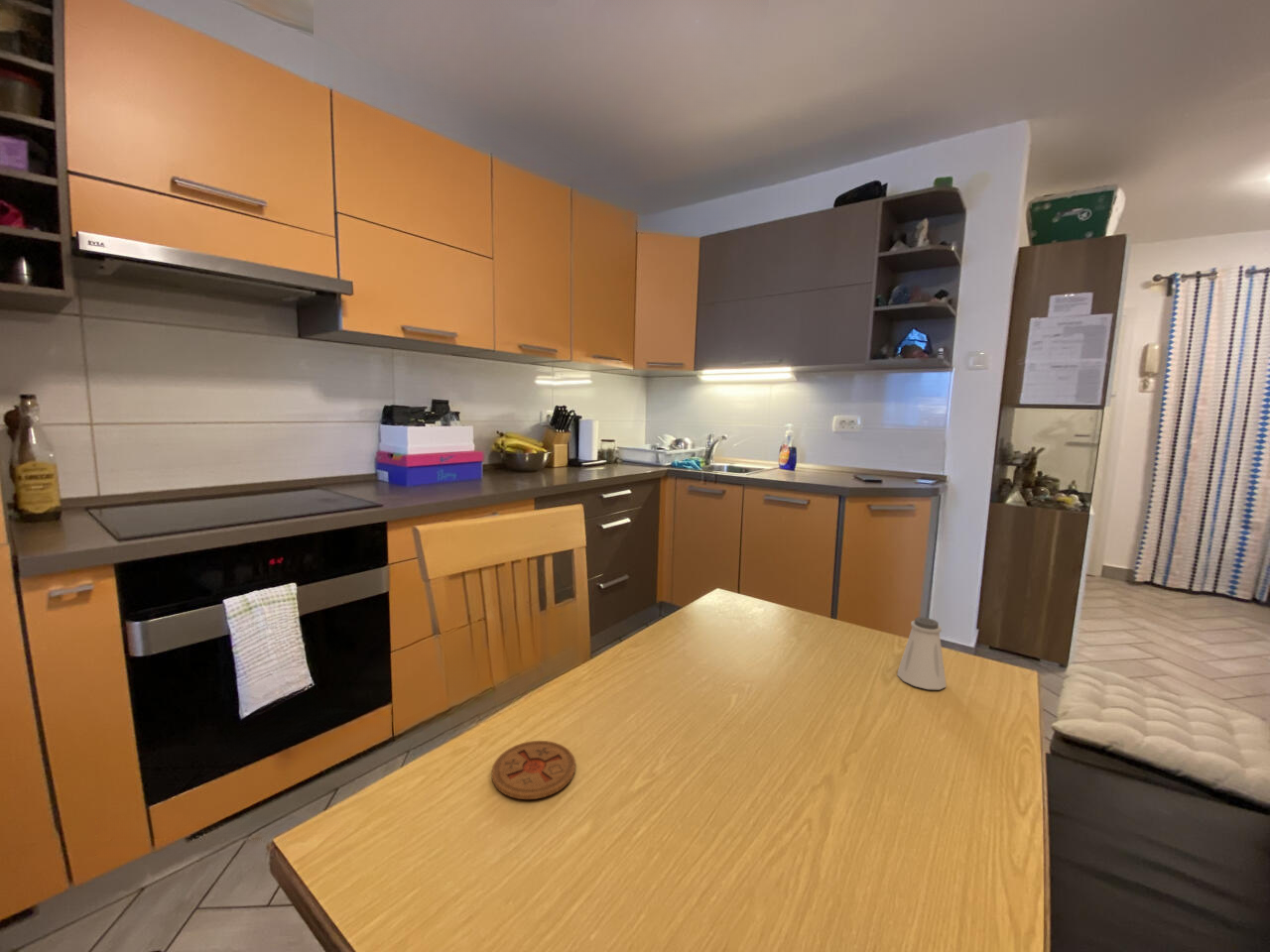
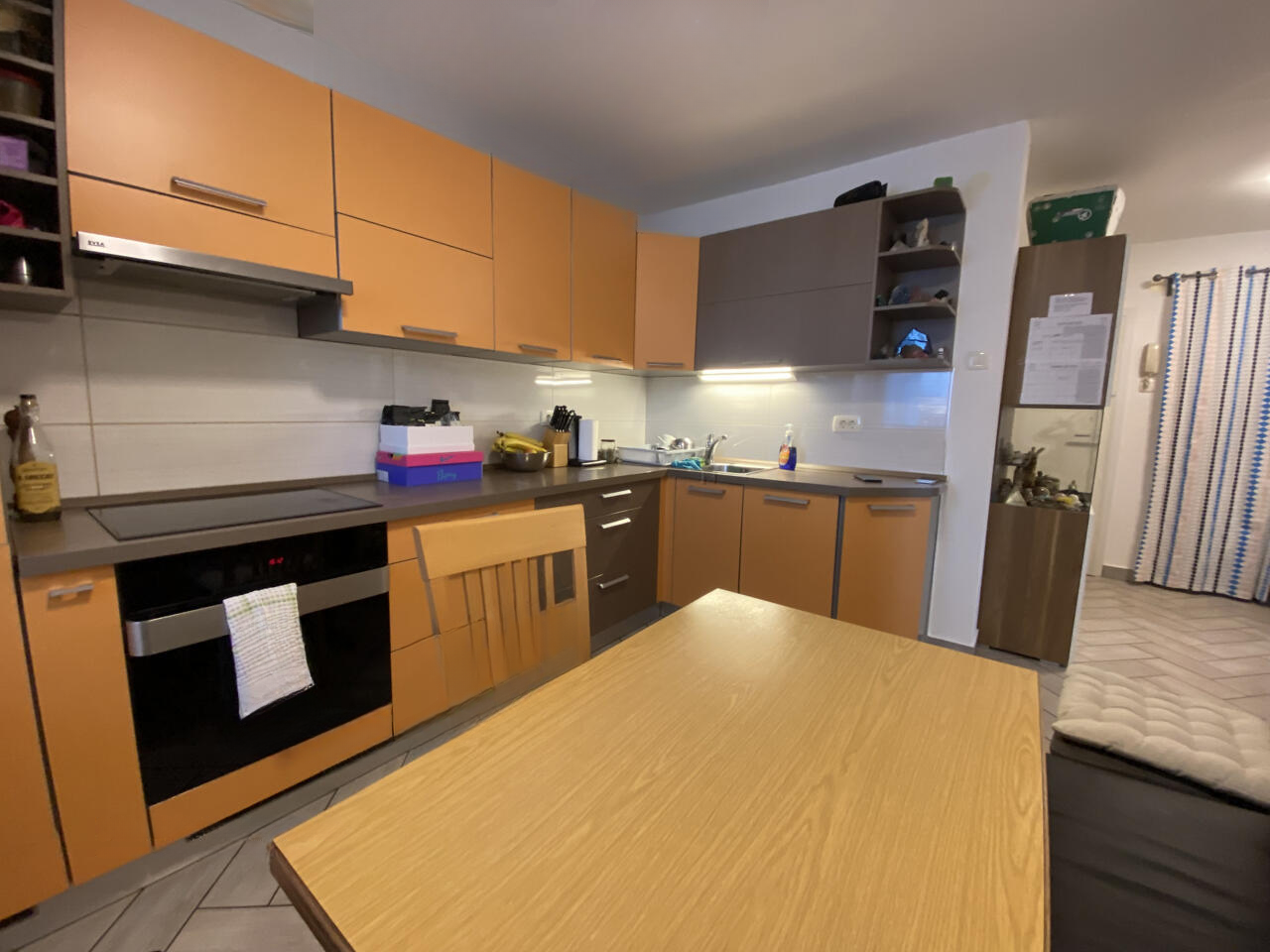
- coaster [491,740,576,800]
- saltshaker [897,616,948,690]
